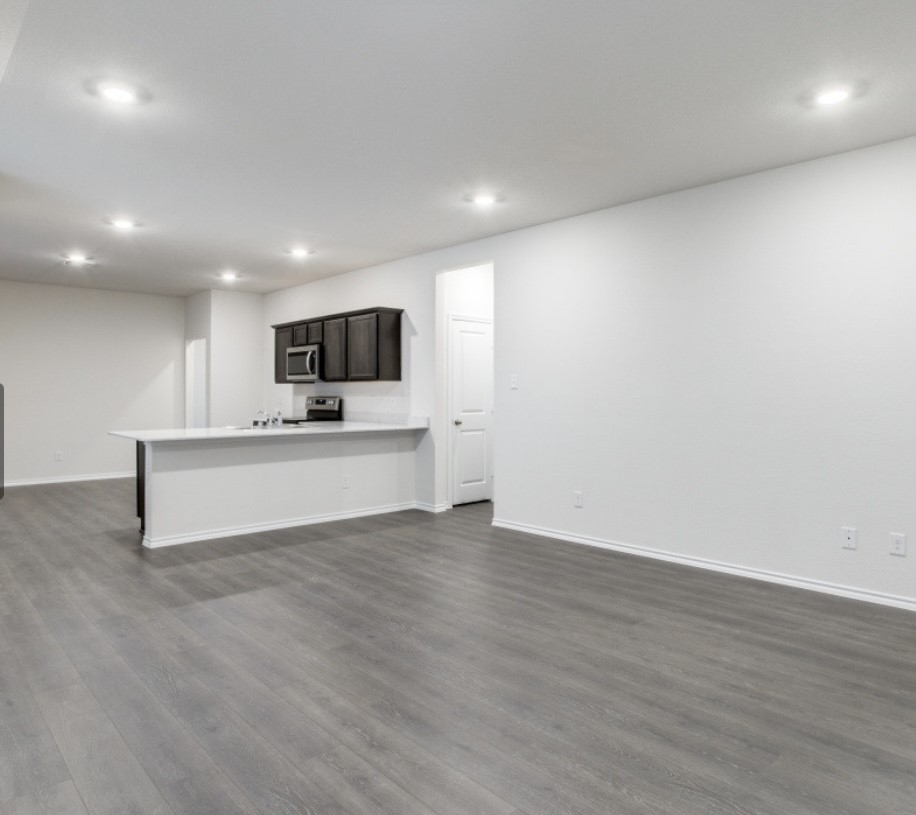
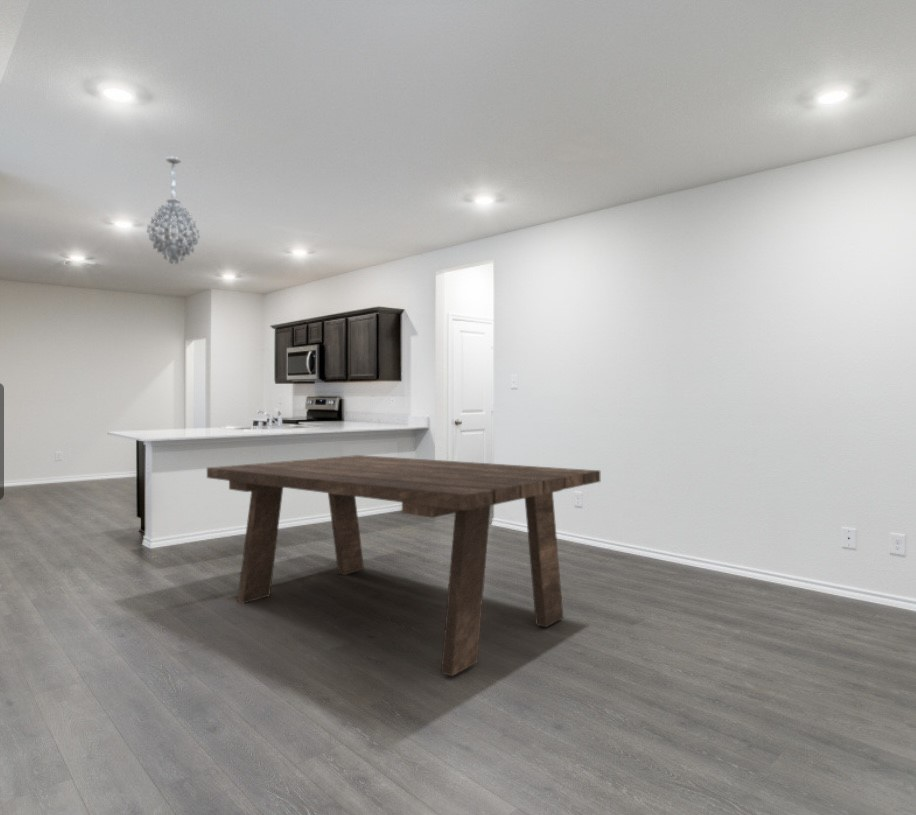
+ dining table [206,454,601,677]
+ chandelier [146,156,201,265]
